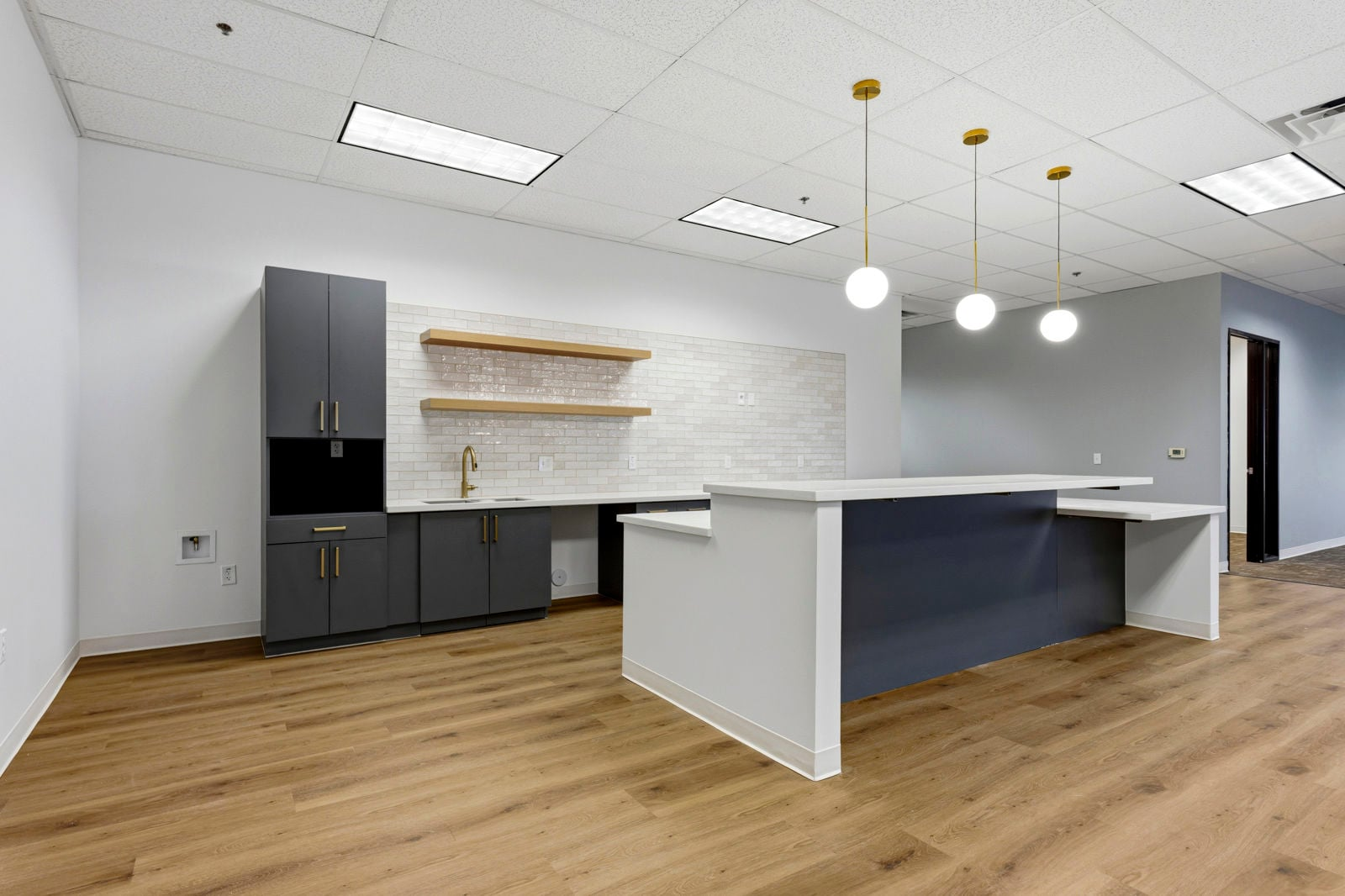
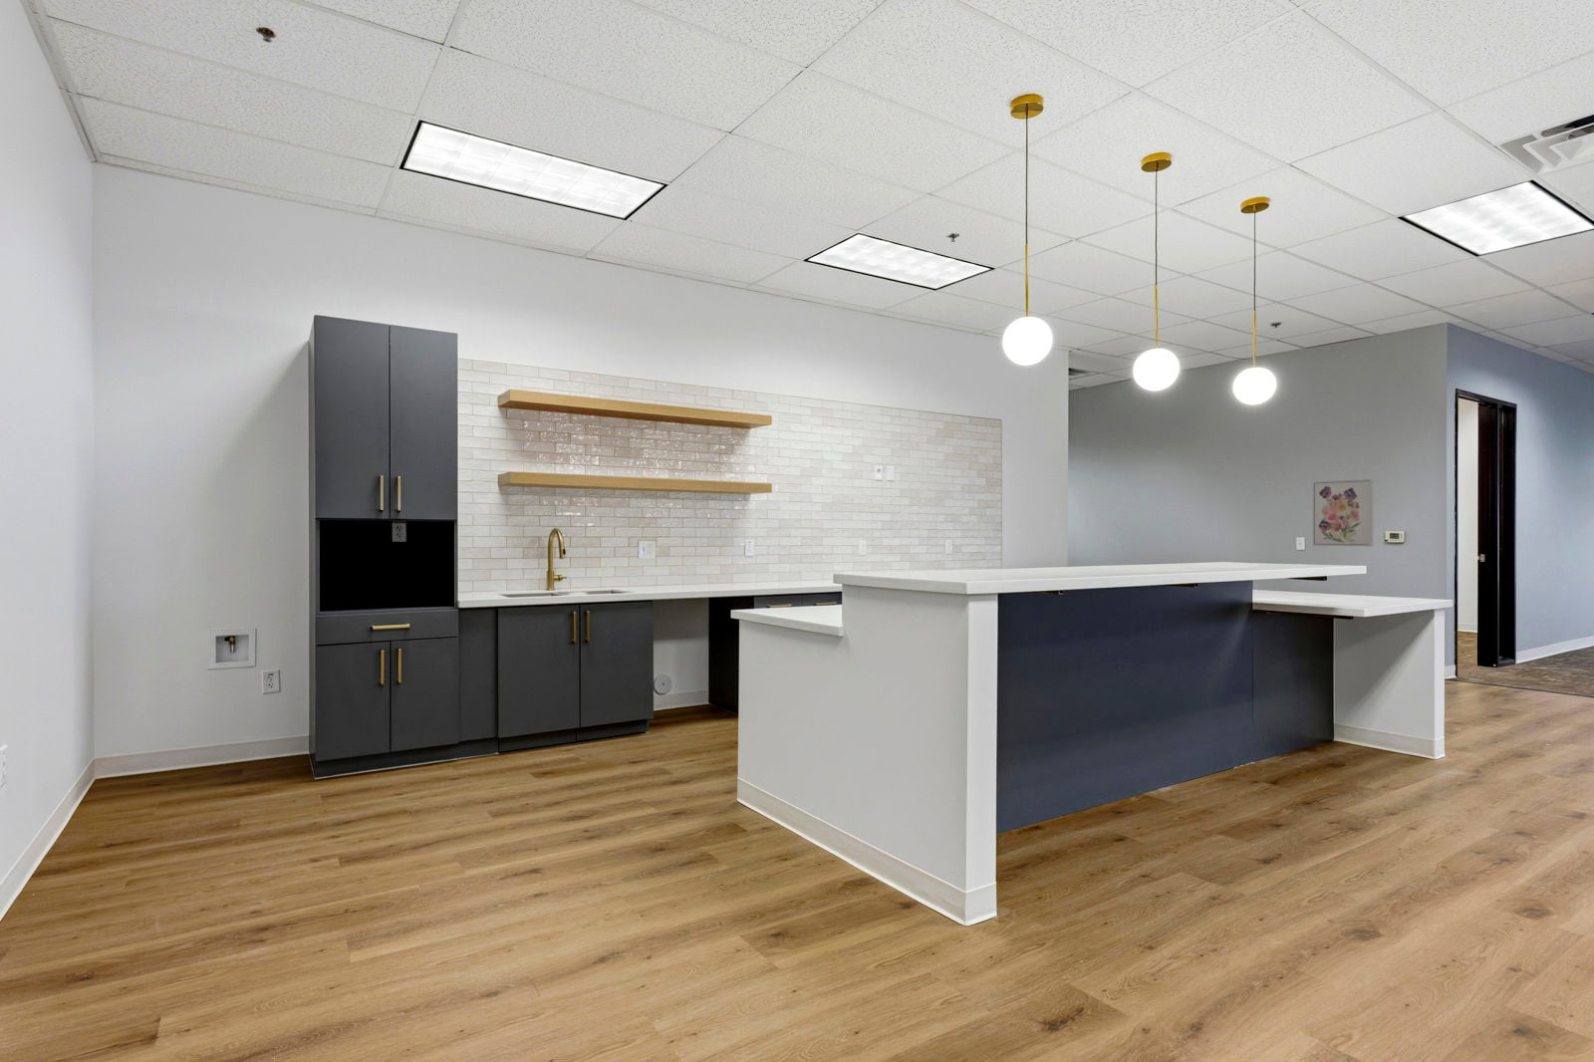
+ wall art [1312,478,1374,548]
